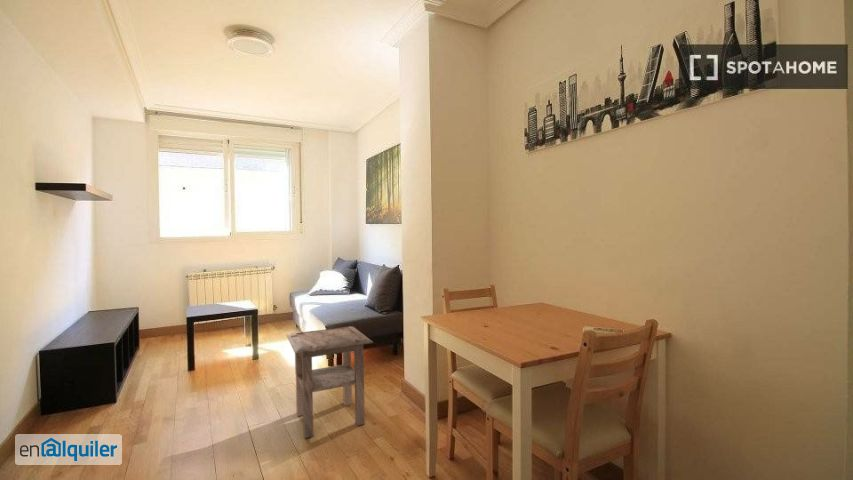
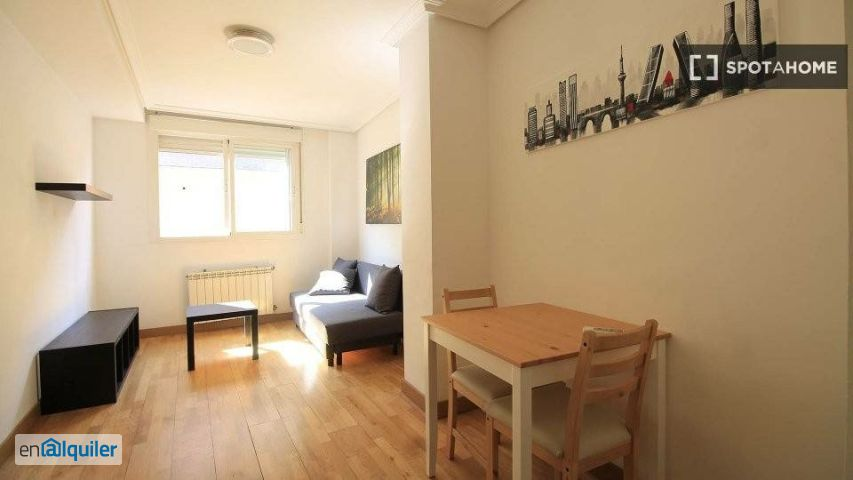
- side table [286,325,374,439]
